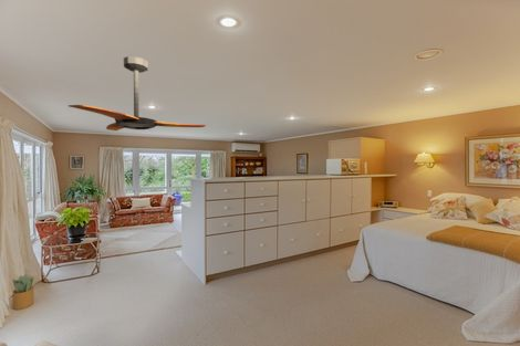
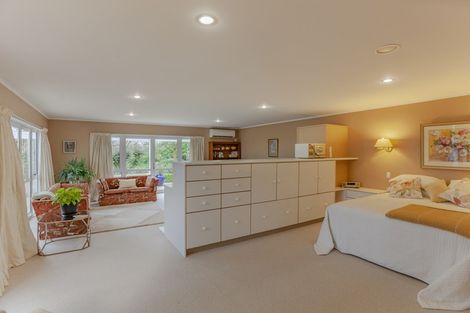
- potted plant [11,273,35,311]
- ceiling fan [67,55,207,132]
